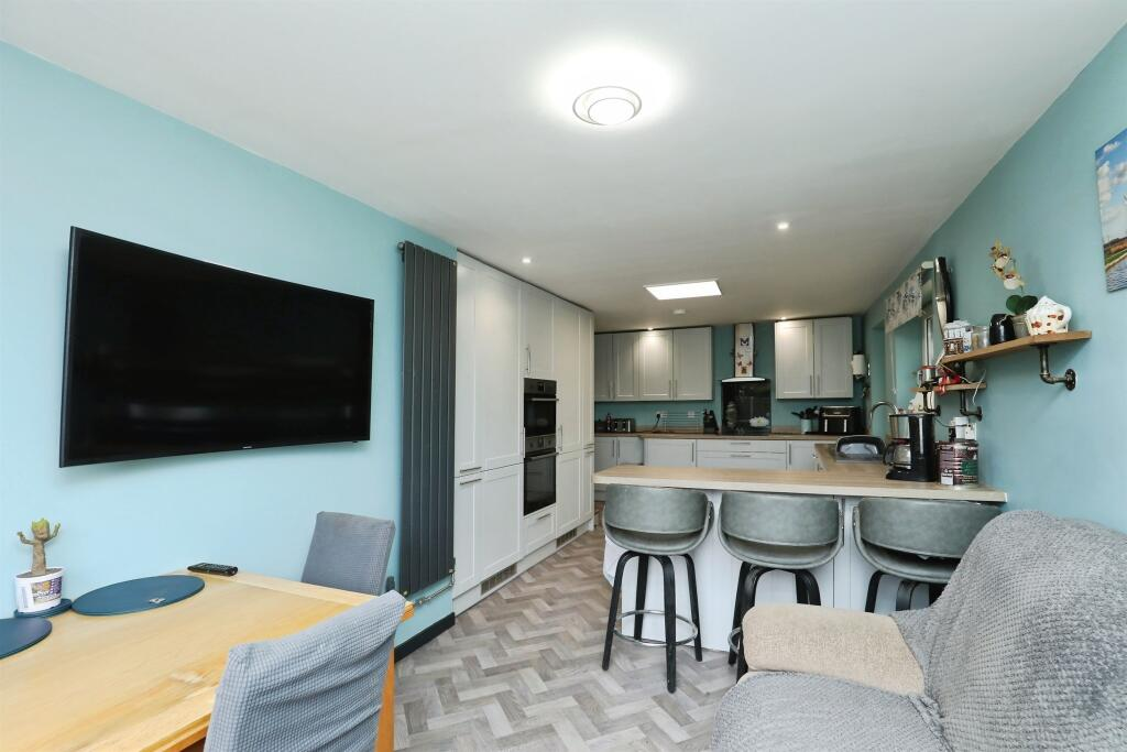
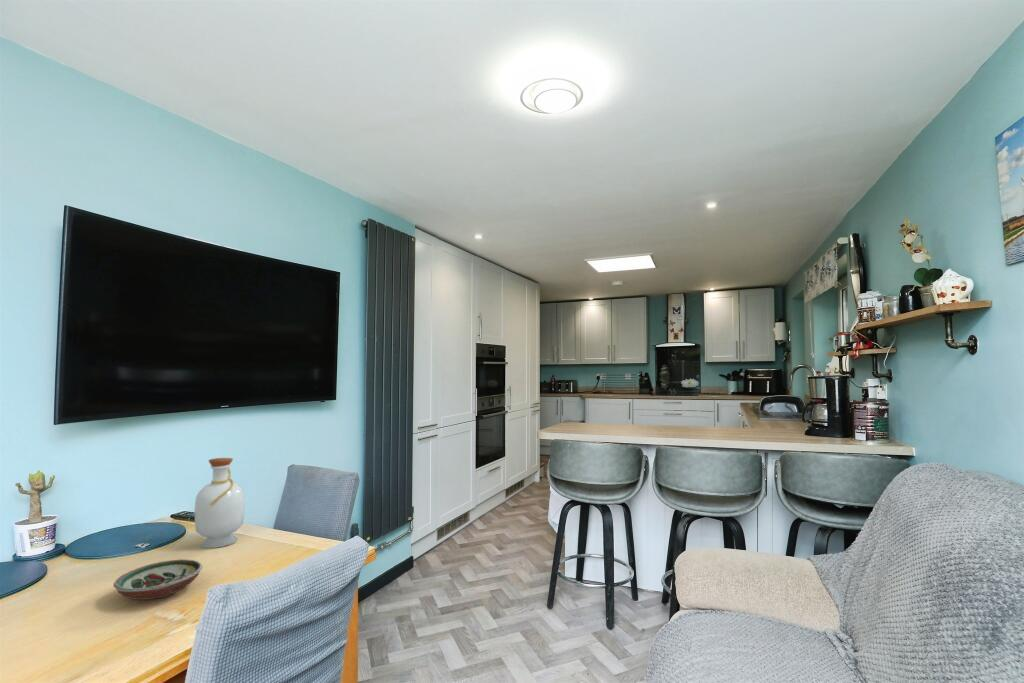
+ decorative bowl [112,558,203,601]
+ bottle [193,457,246,549]
